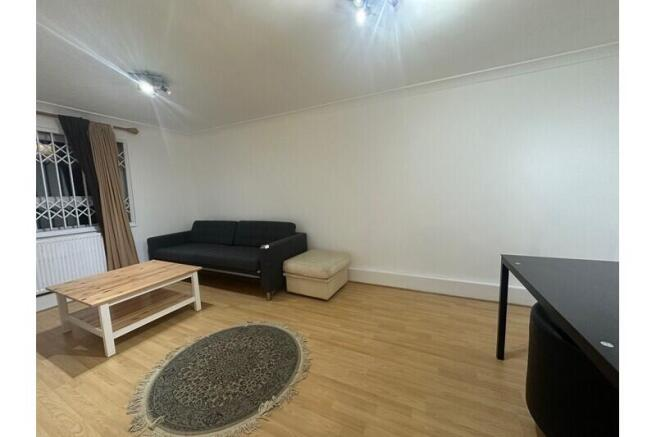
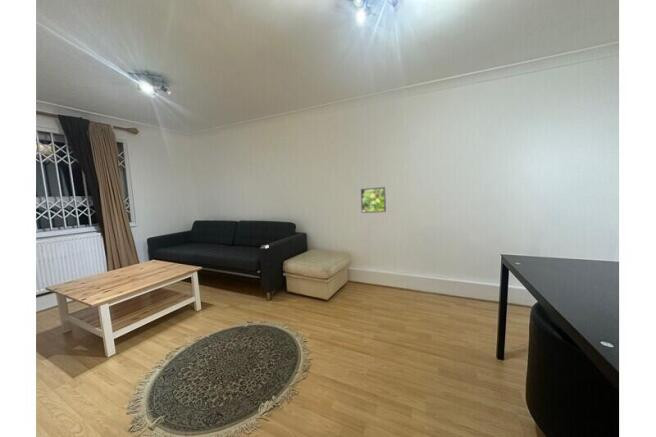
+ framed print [360,186,387,214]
